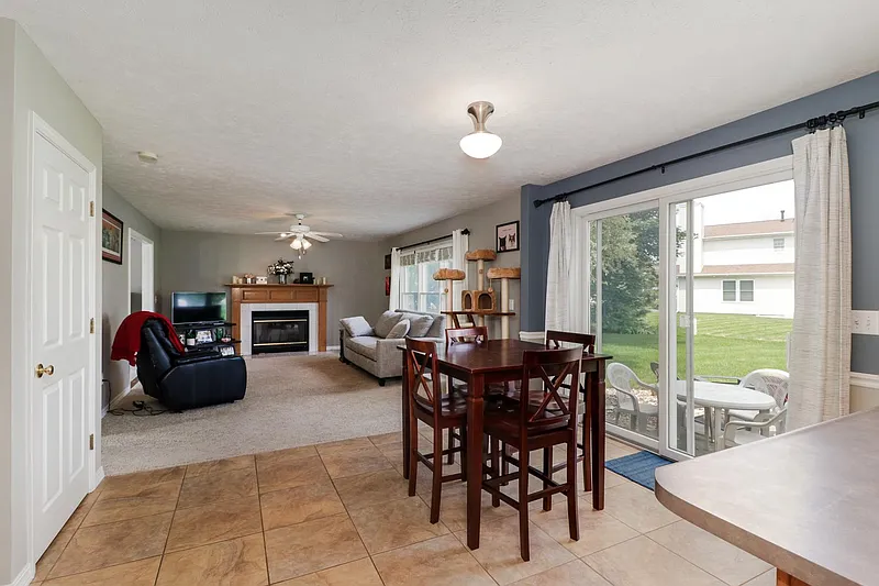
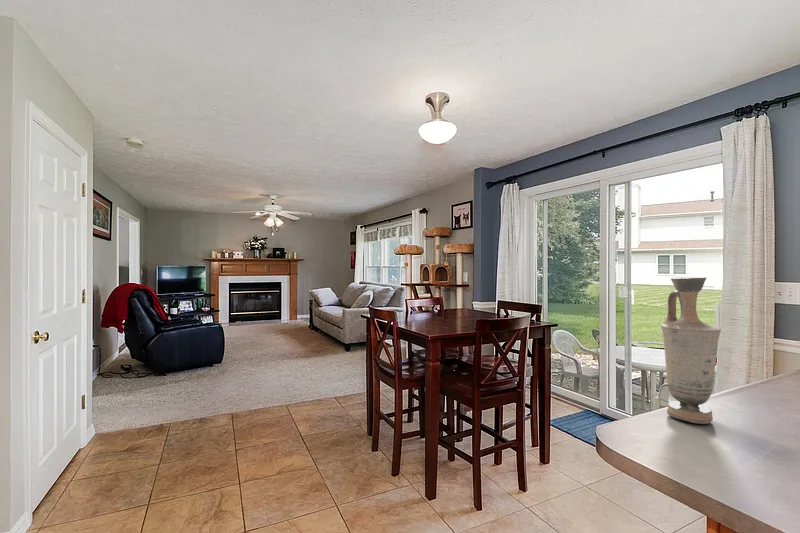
+ vase [660,276,722,425]
